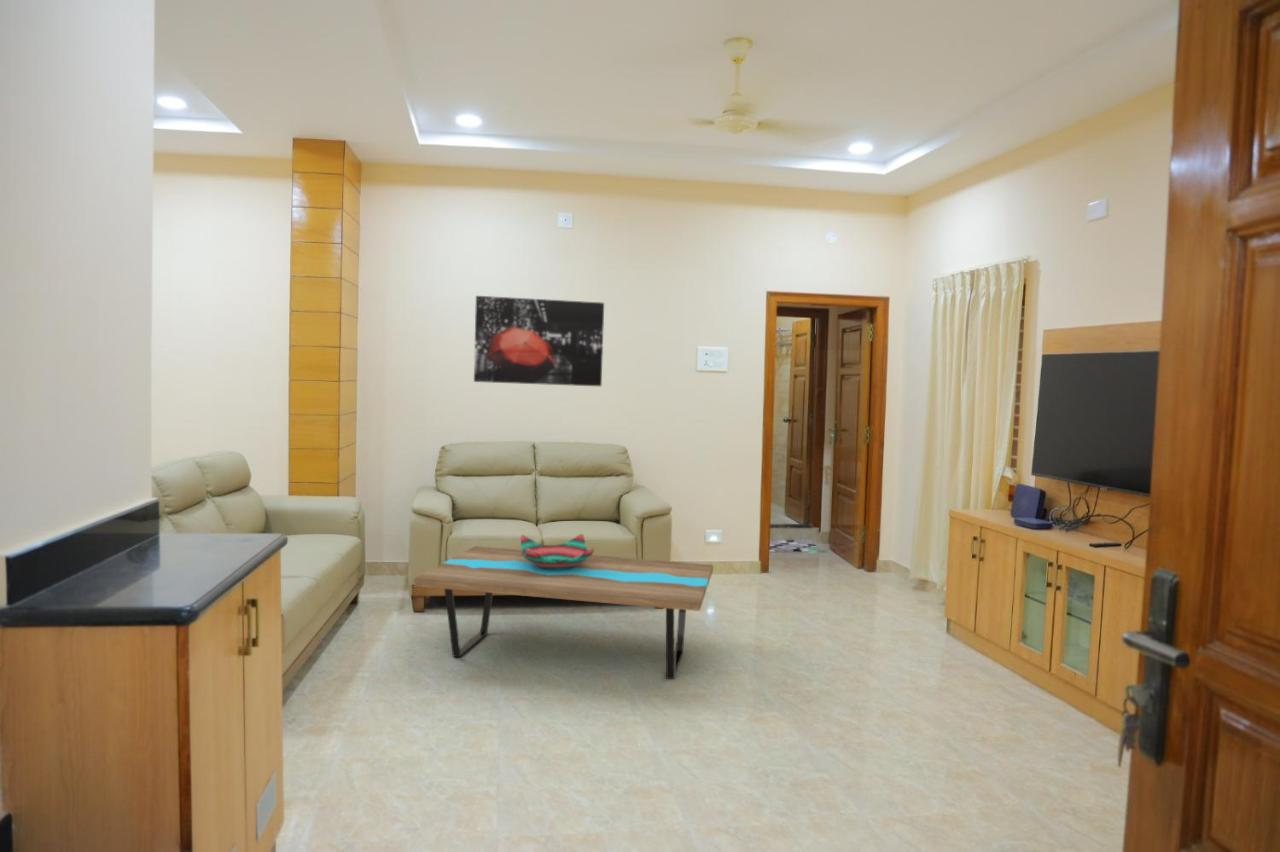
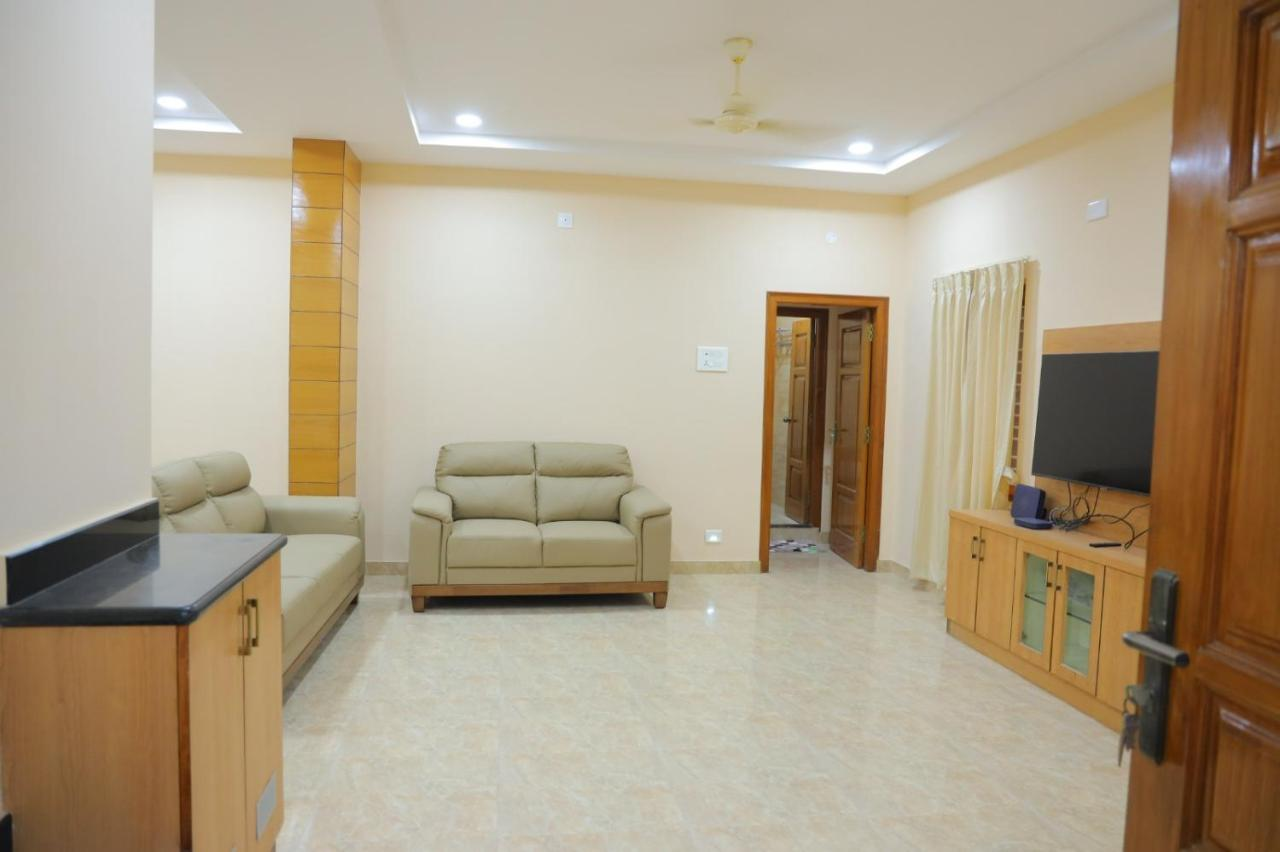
- wall art [473,295,605,387]
- decorative bowl [520,533,595,571]
- coffee table [413,545,714,680]
